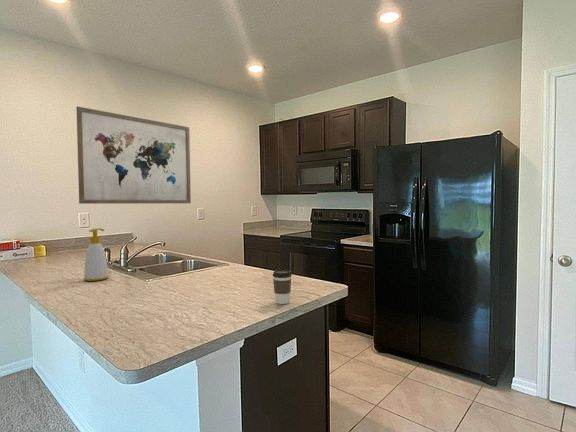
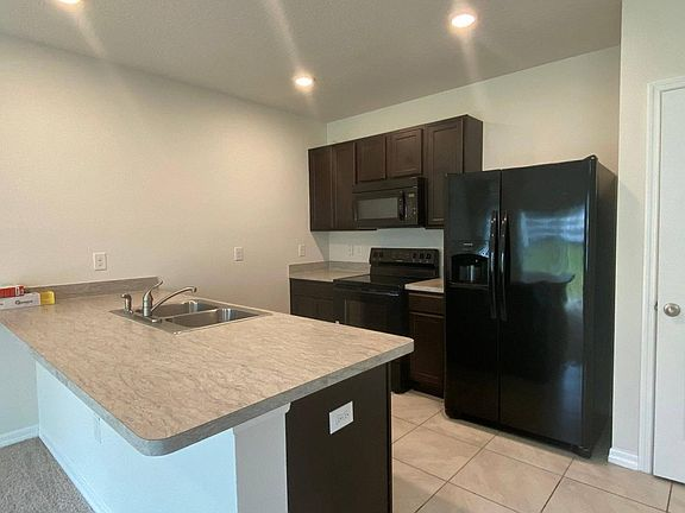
- wall art [75,106,192,205]
- coffee cup [272,269,293,305]
- soap bottle [83,227,109,282]
